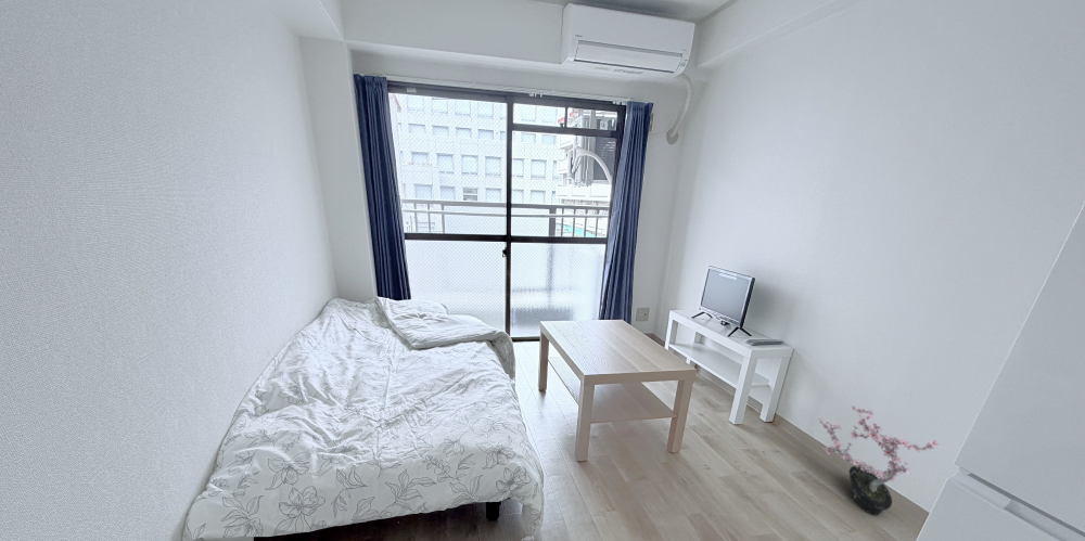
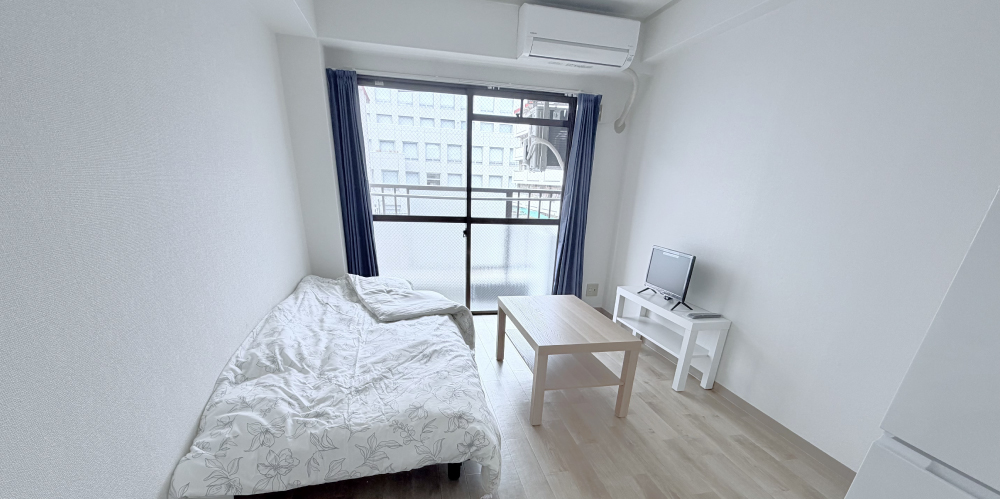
- potted plant [817,404,940,517]
